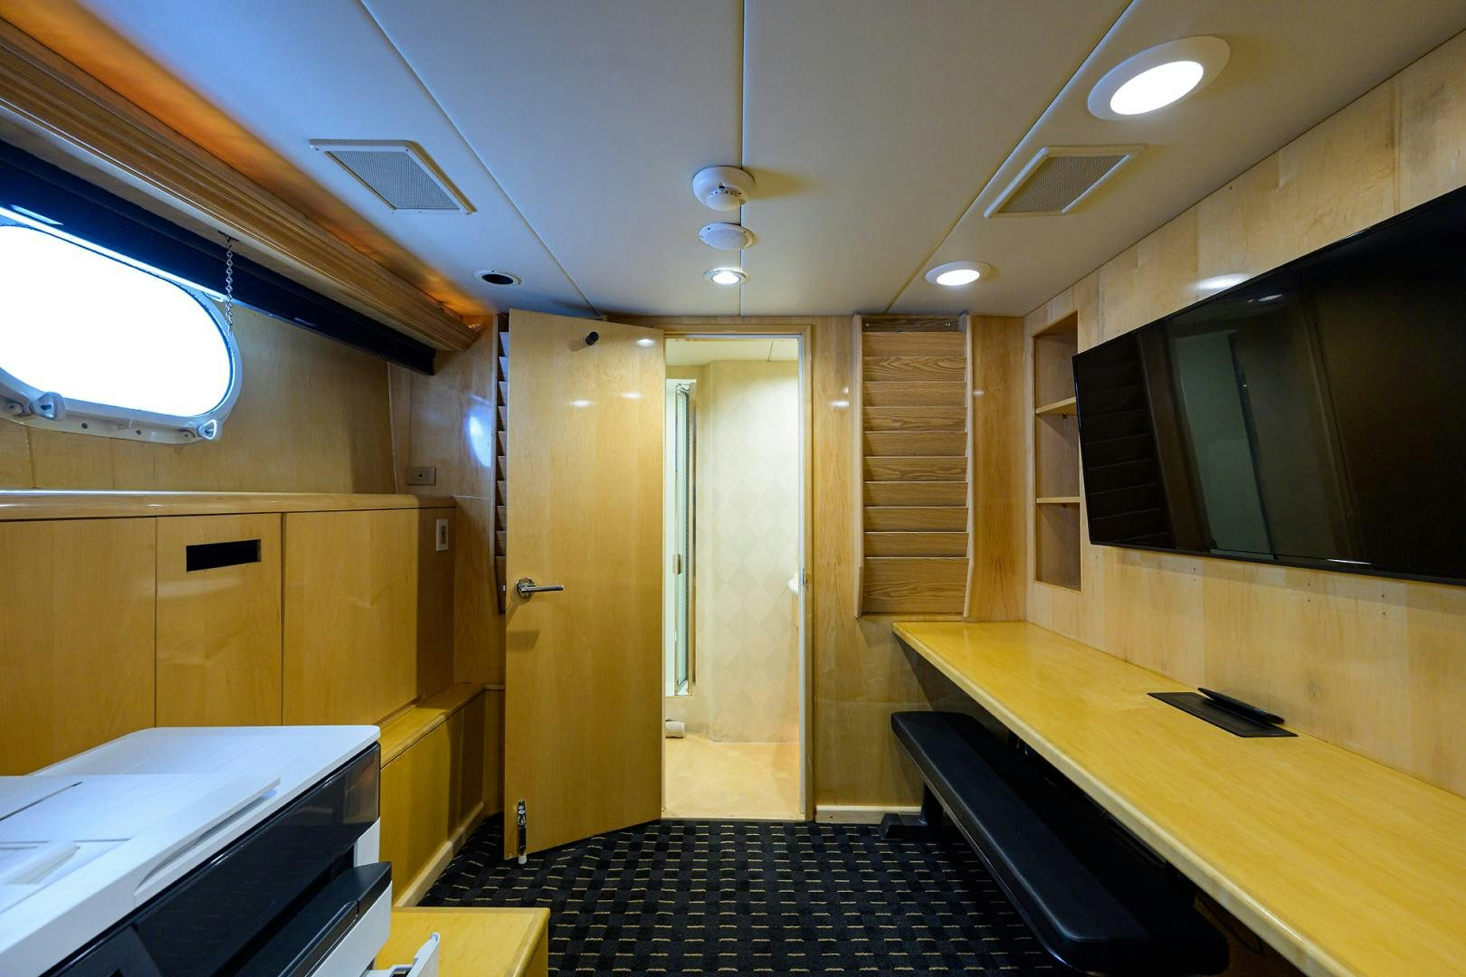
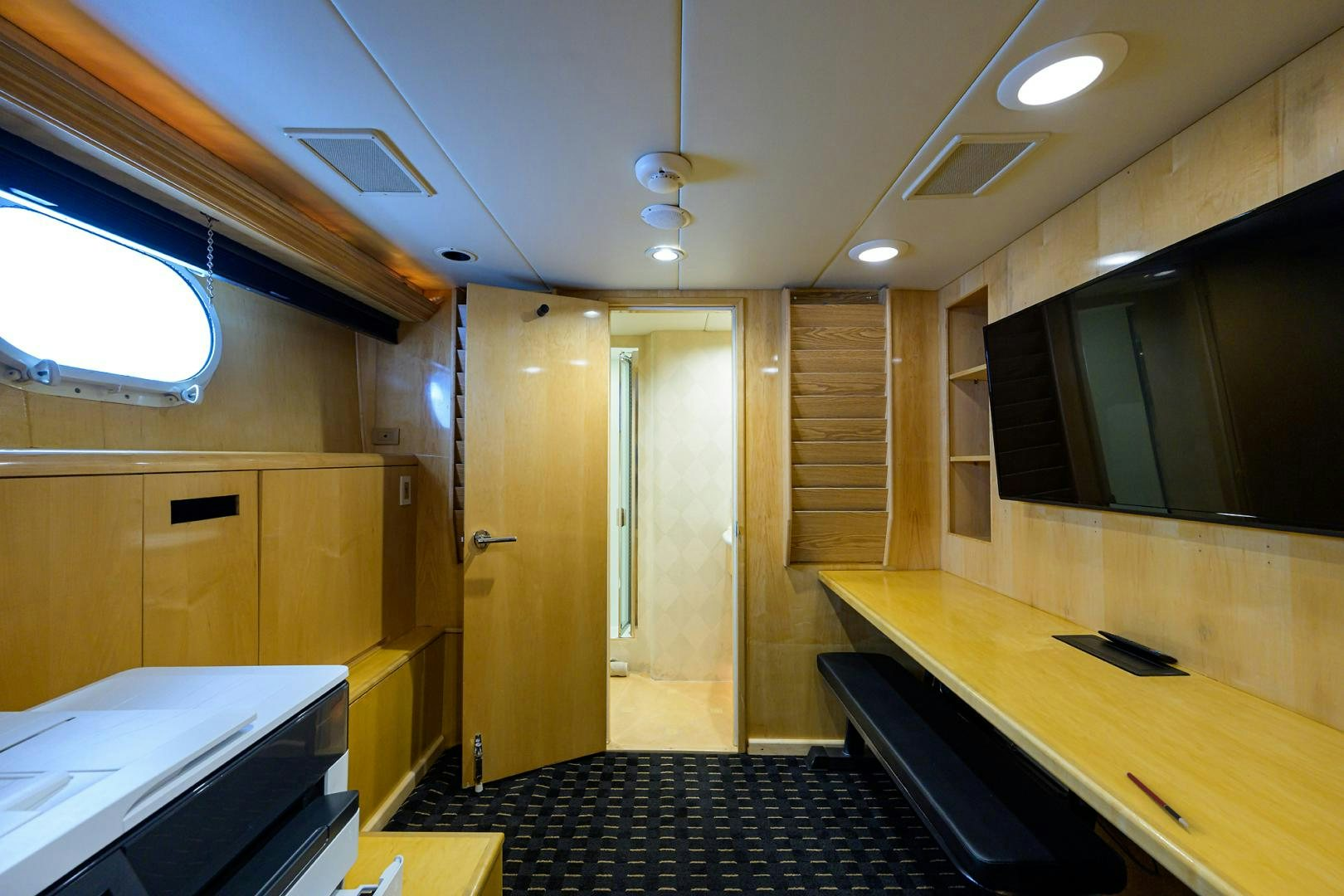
+ pen [1125,772,1191,829]
